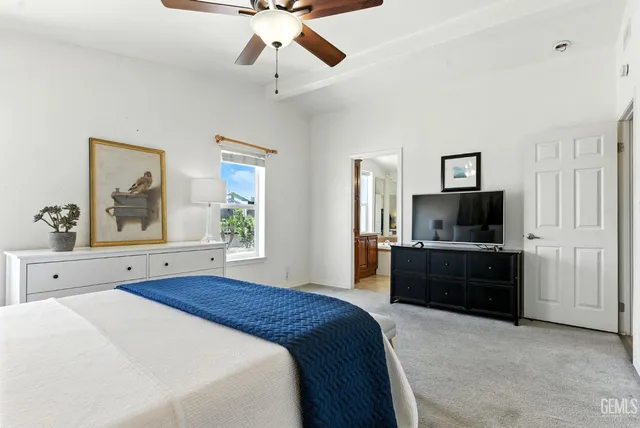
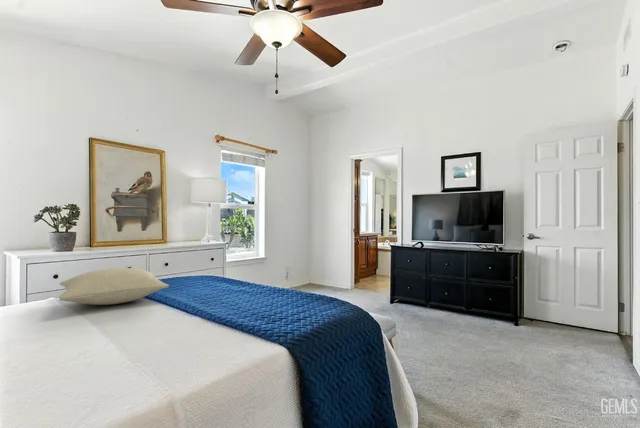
+ pillow [58,267,170,306]
